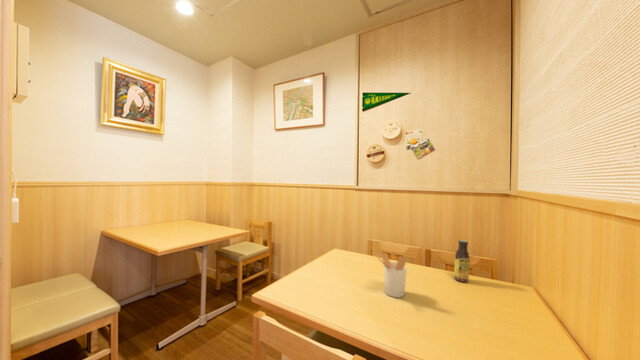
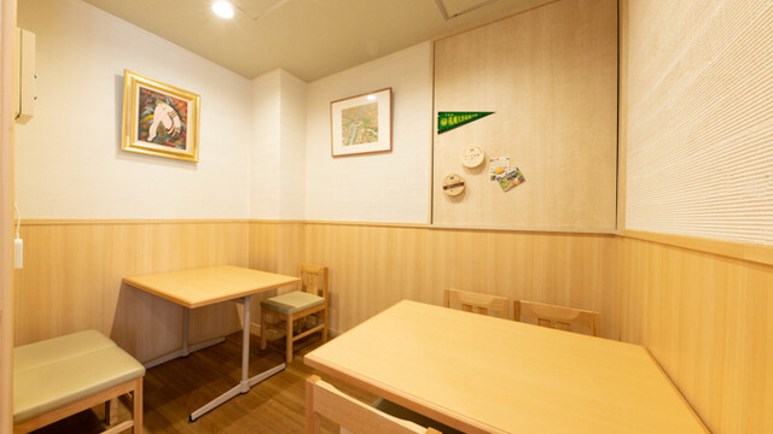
- utensil holder [374,252,408,299]
- sauce bottle [453,239,471,283]
